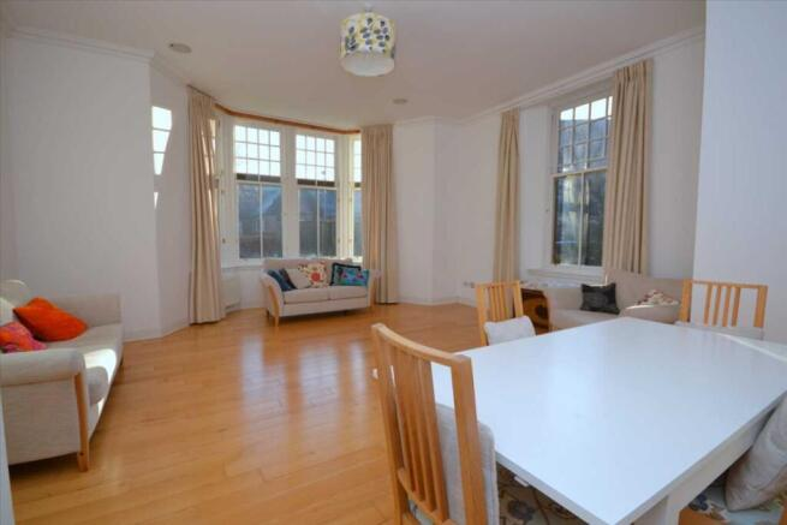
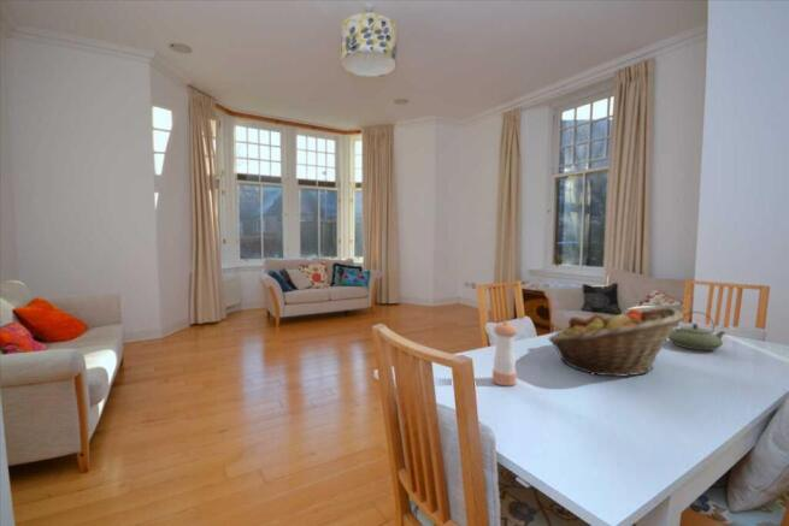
+ pepper shaker [491,320,518,388]
+ teapot [667,311,728,351]
+ fruit basket [547,307,684,378]
